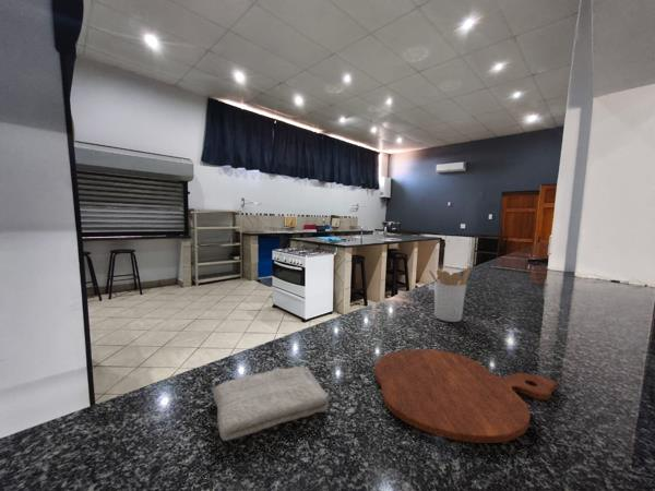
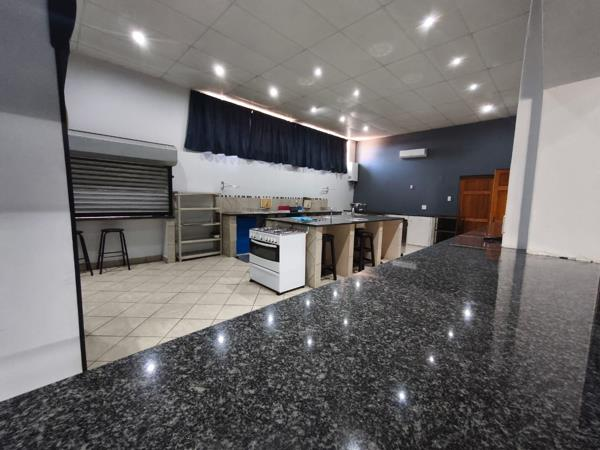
- washcloth [212,366,330,442]
- utensil holder [428,265,473,323]
- cutting board [373,348,558,444]
